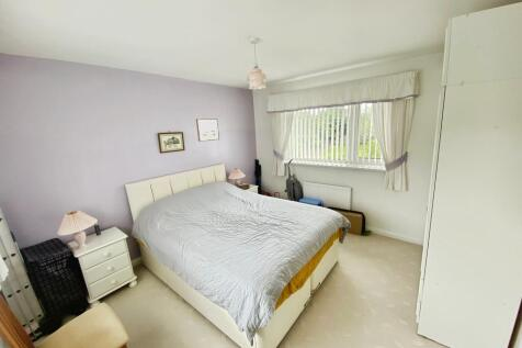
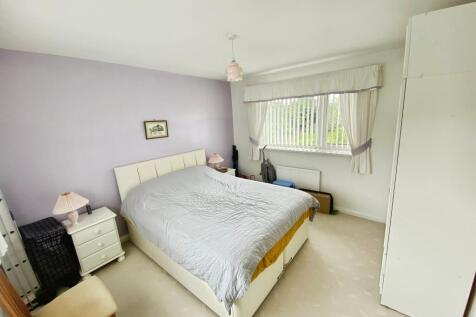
- wall art [195,117,220,143]
